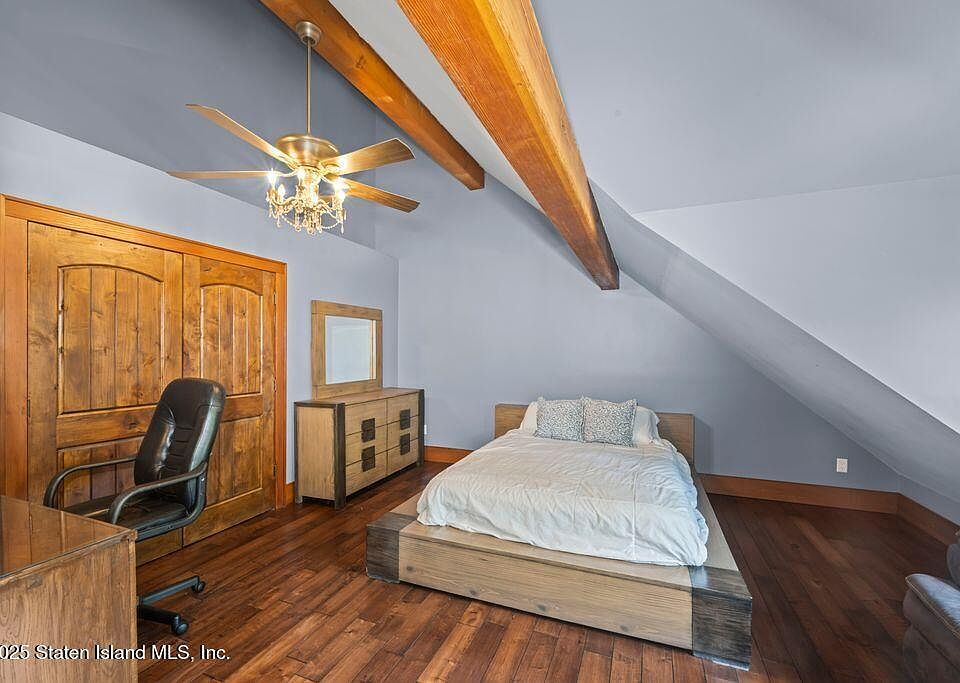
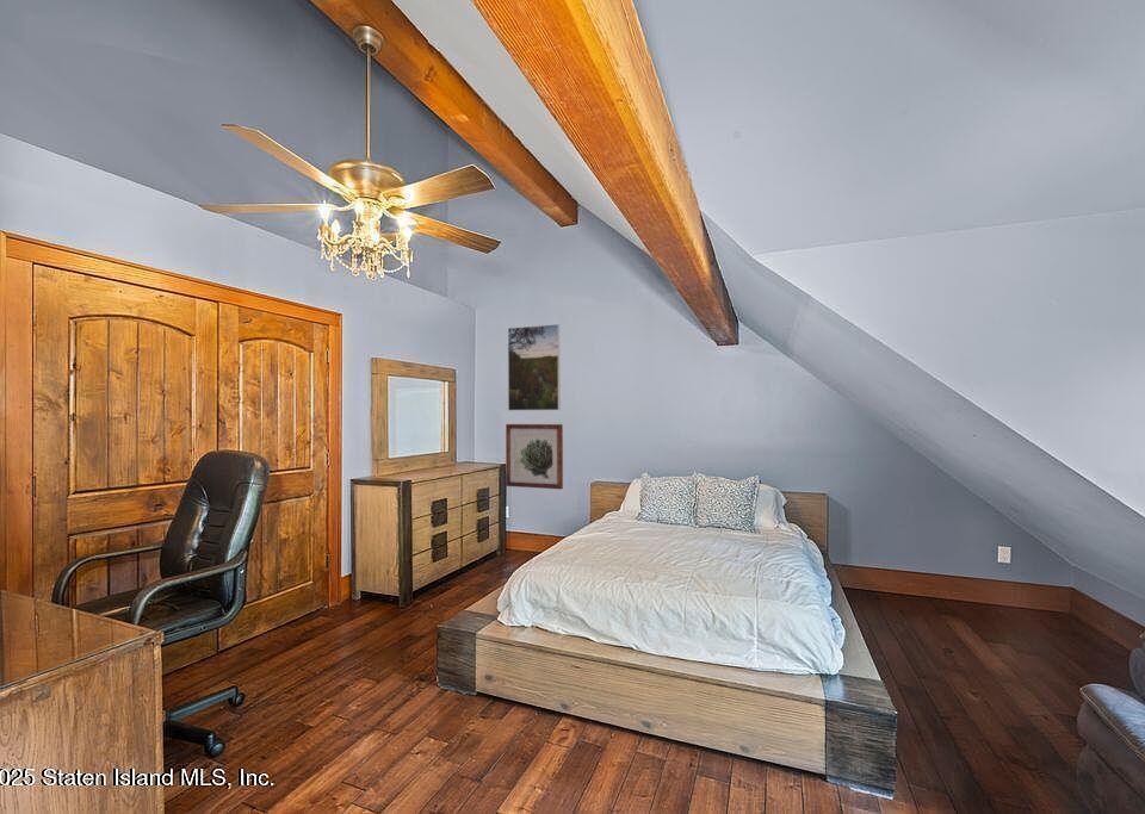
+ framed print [507,323,561,411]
+ wall art [505,423,564,490]
